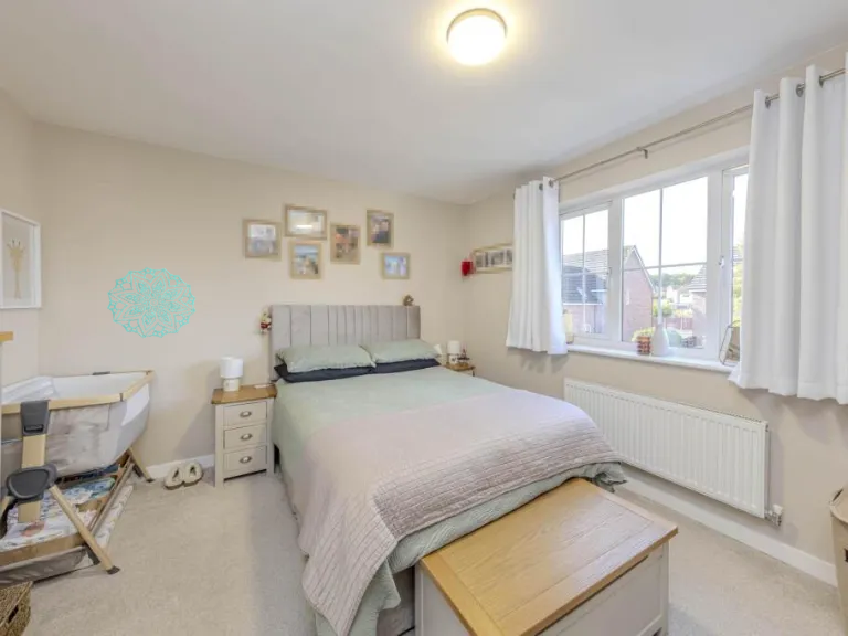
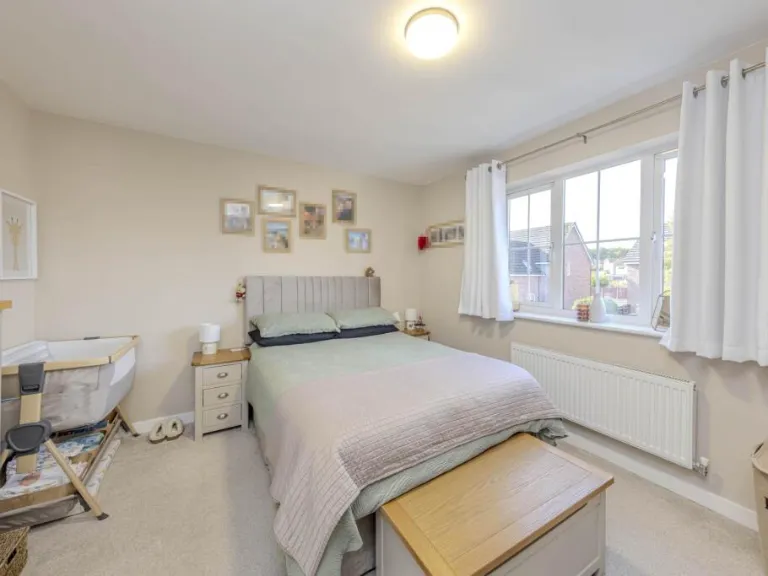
- wall decoration [106,266,197,339]
